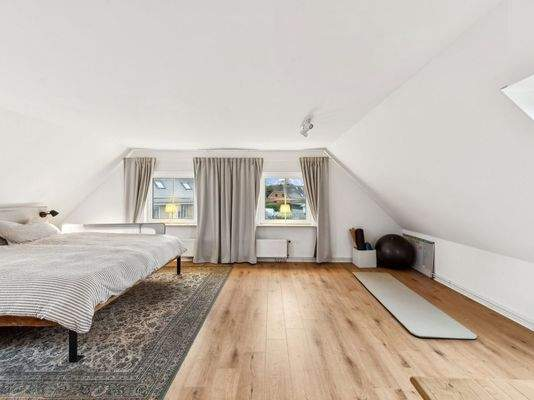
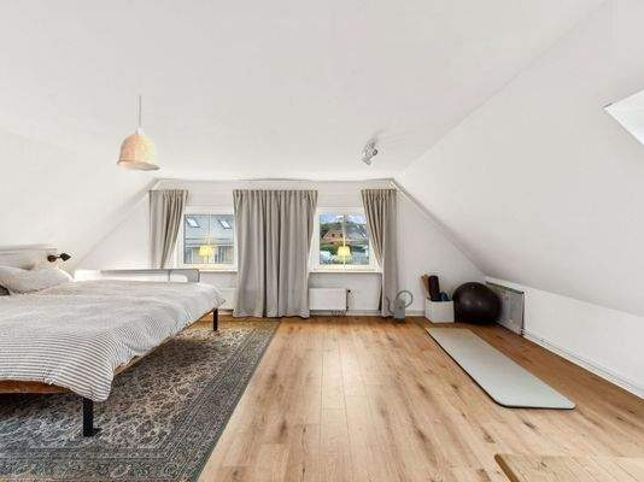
+ watering can [384,289,414,324]
+ pendant lamp [116,95,162,172]
